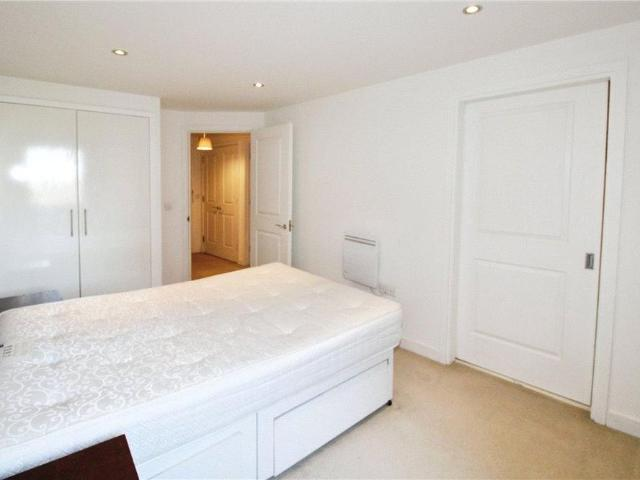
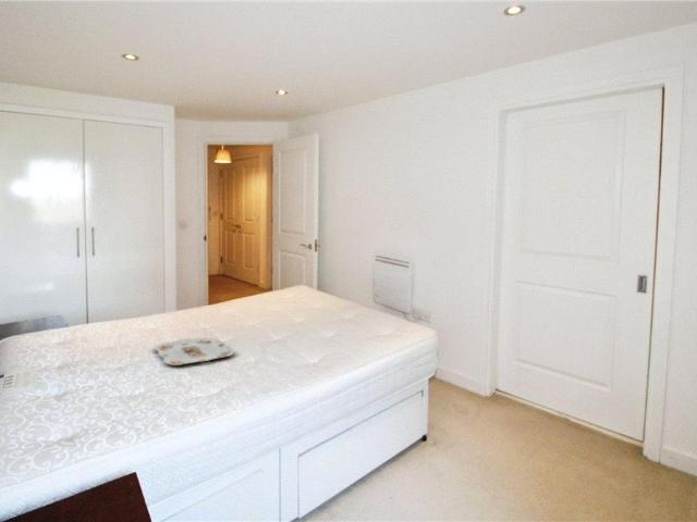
+ serving tray [151,336,235,366]
